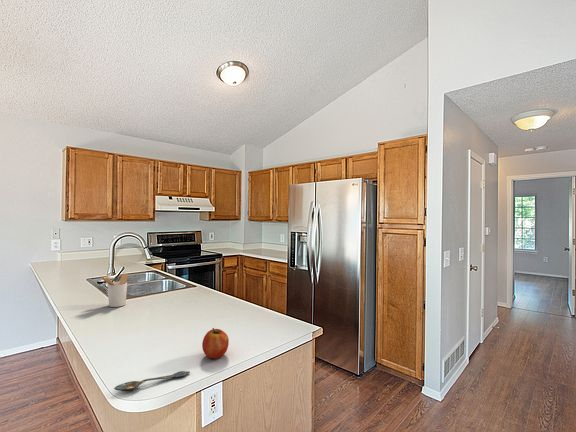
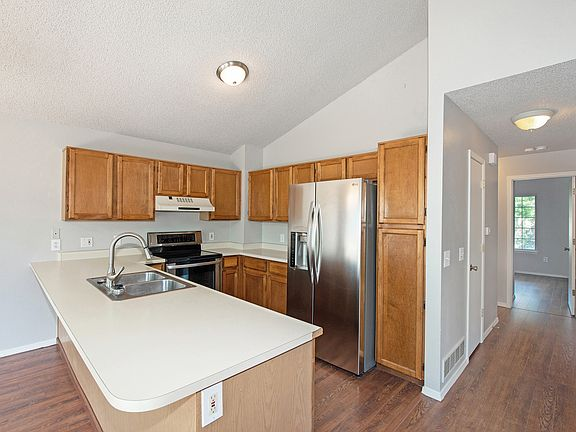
- utensil holder [100,273,129,308]
- fruit [201,327,230,359]
- spoon [113,370,191,392]
